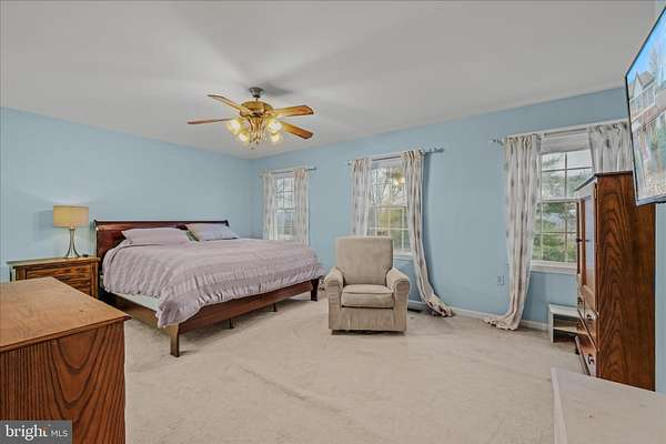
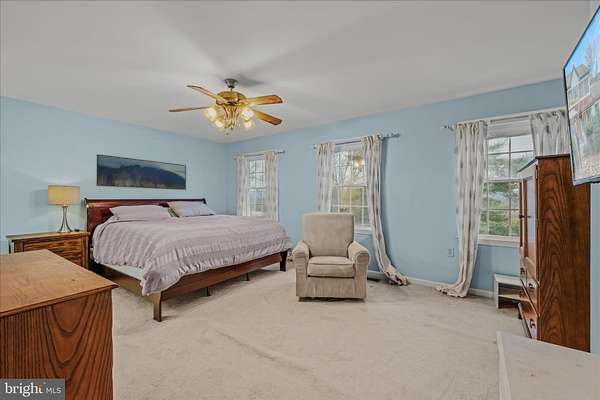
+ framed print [96,153,187,191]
